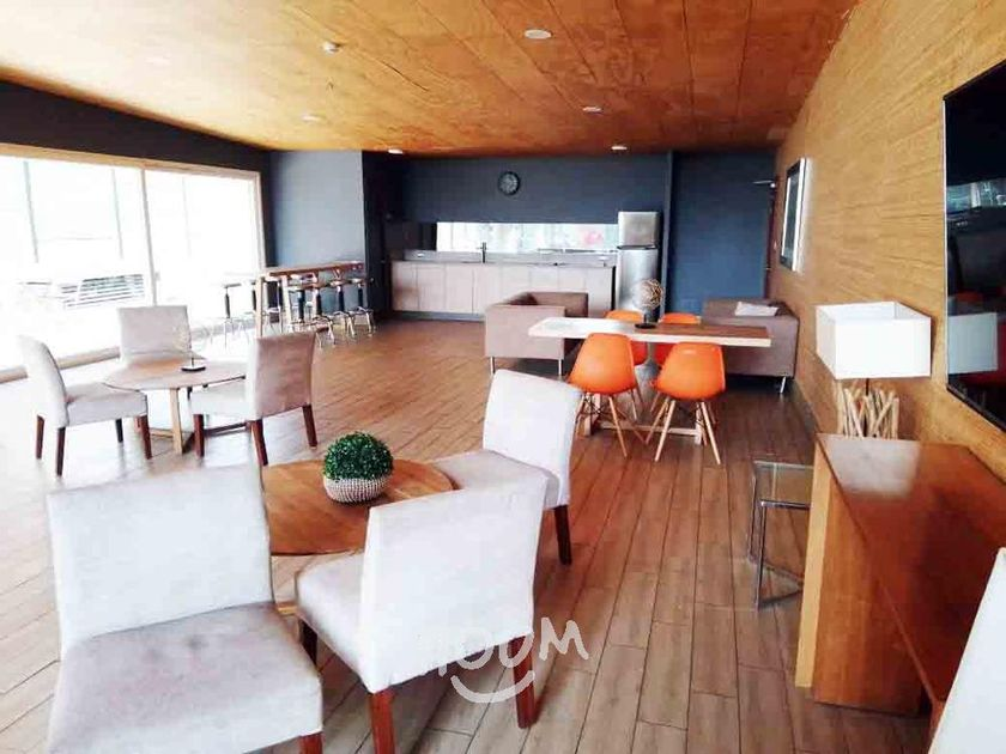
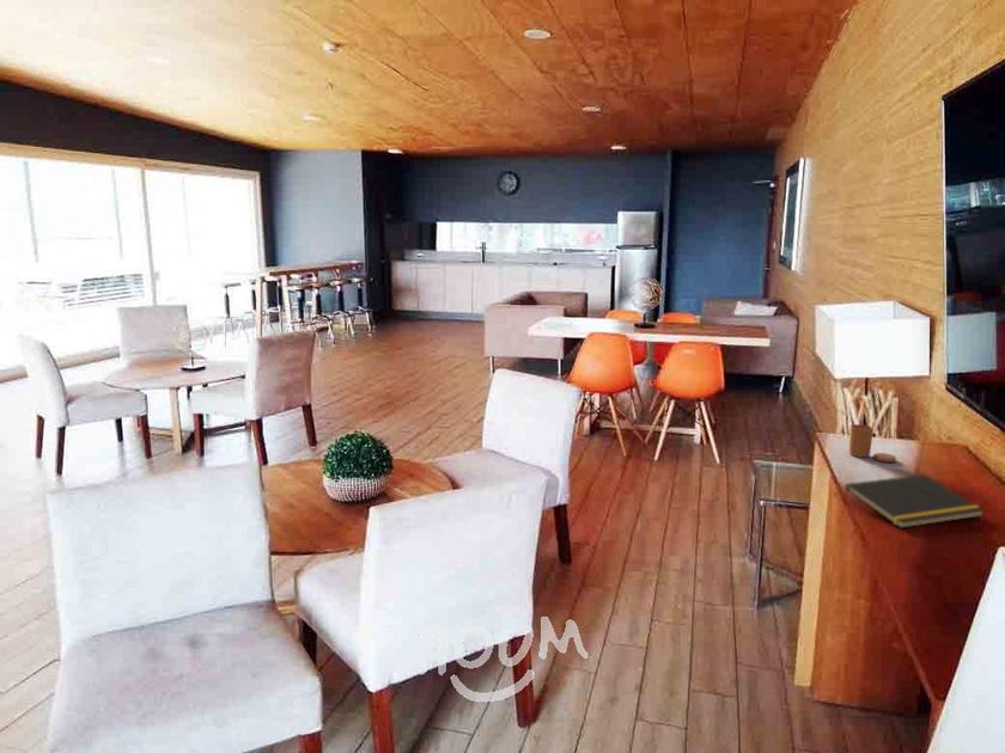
+ notepad [842,473,986,529]
+ candle [848,423,897,463]
